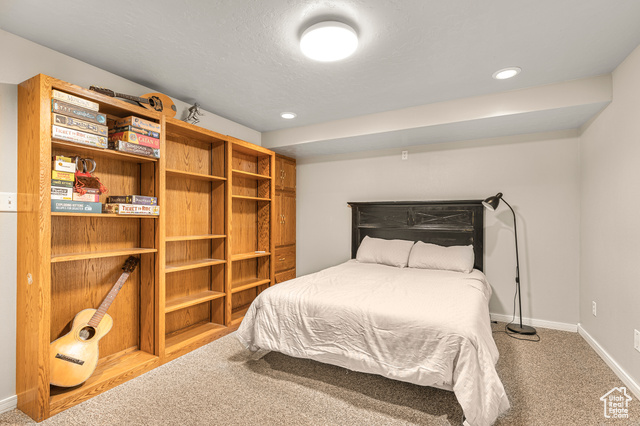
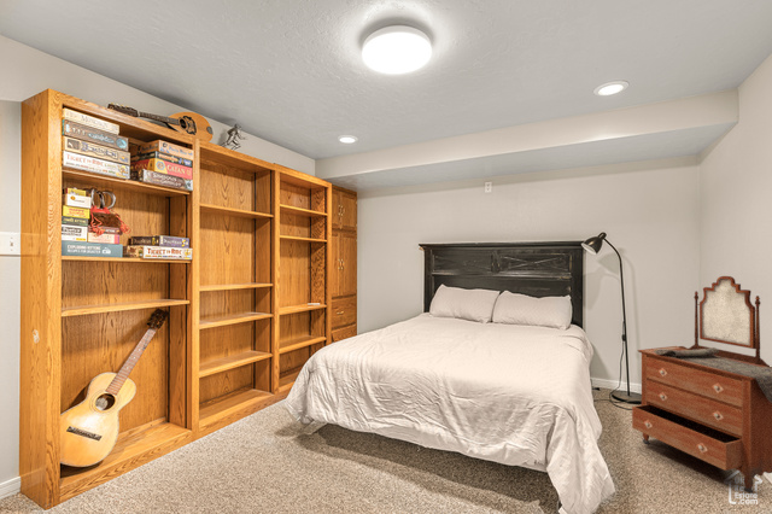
+ dresser [631,275,772,495]
